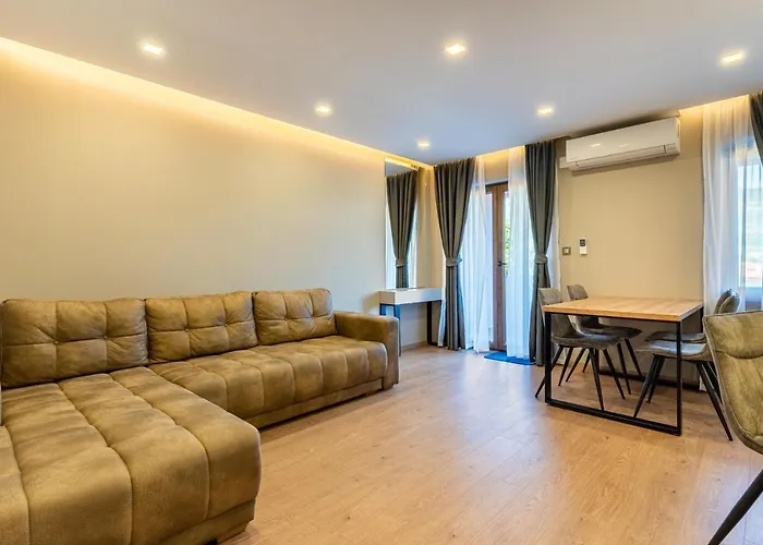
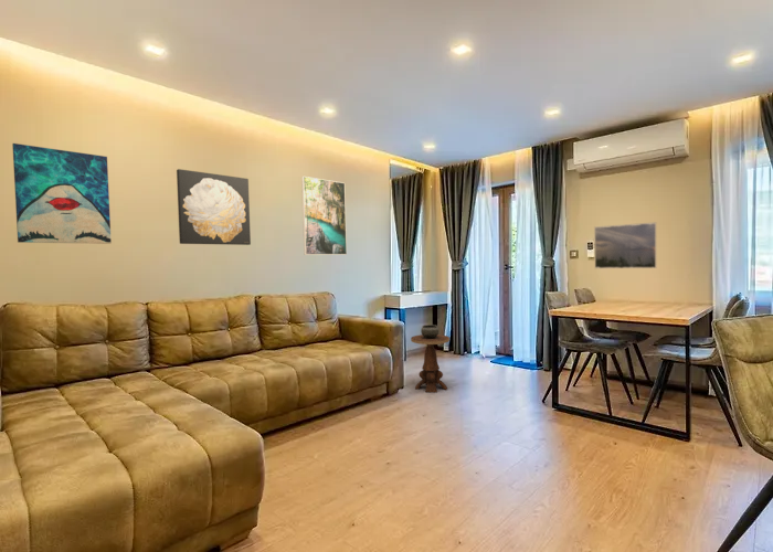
+ side table [410,323,451,394]
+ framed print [300,176,348,256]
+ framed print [593,221,657,269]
+ wall art [11,142,113,245]
+ wall art [176,168,252,246]
